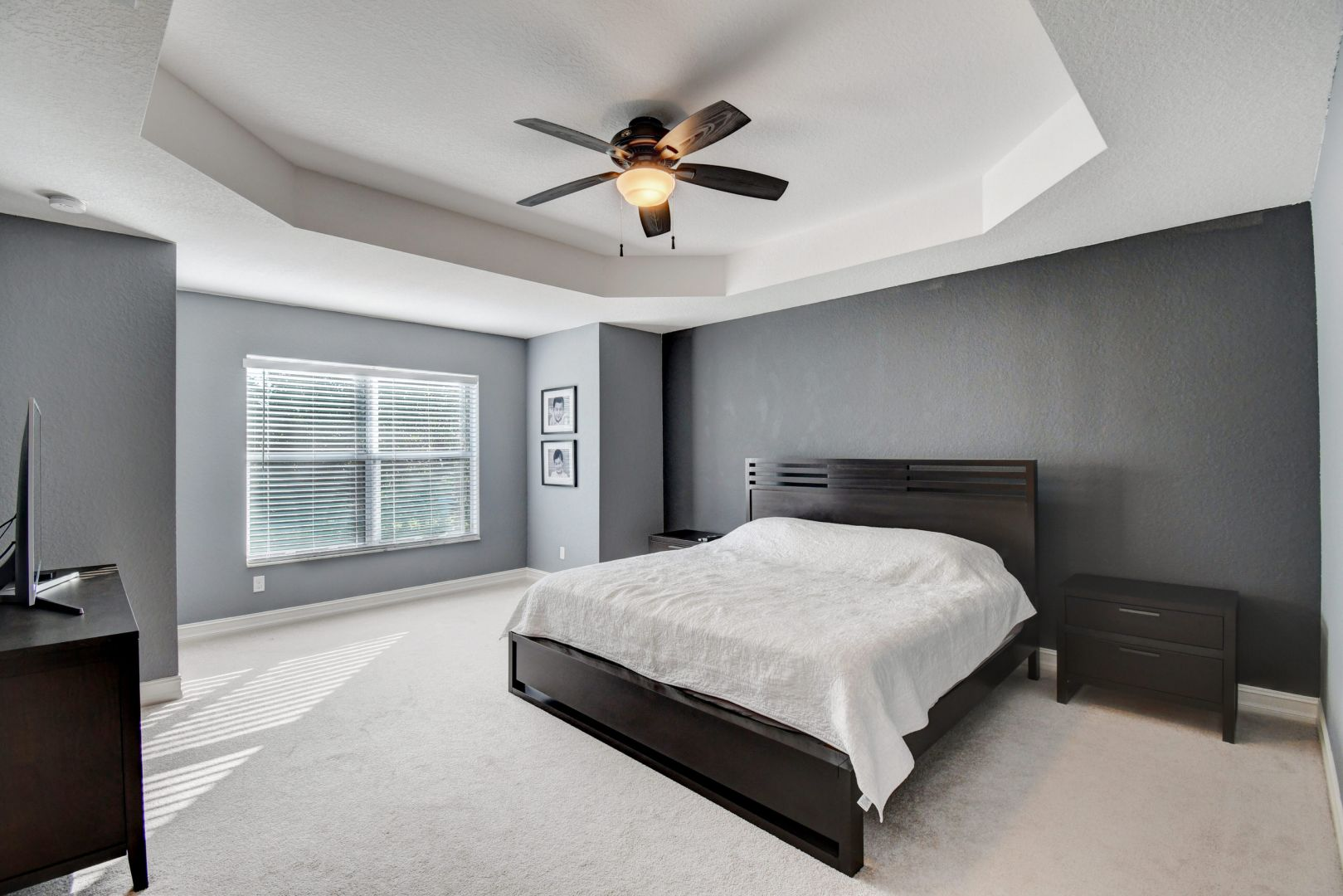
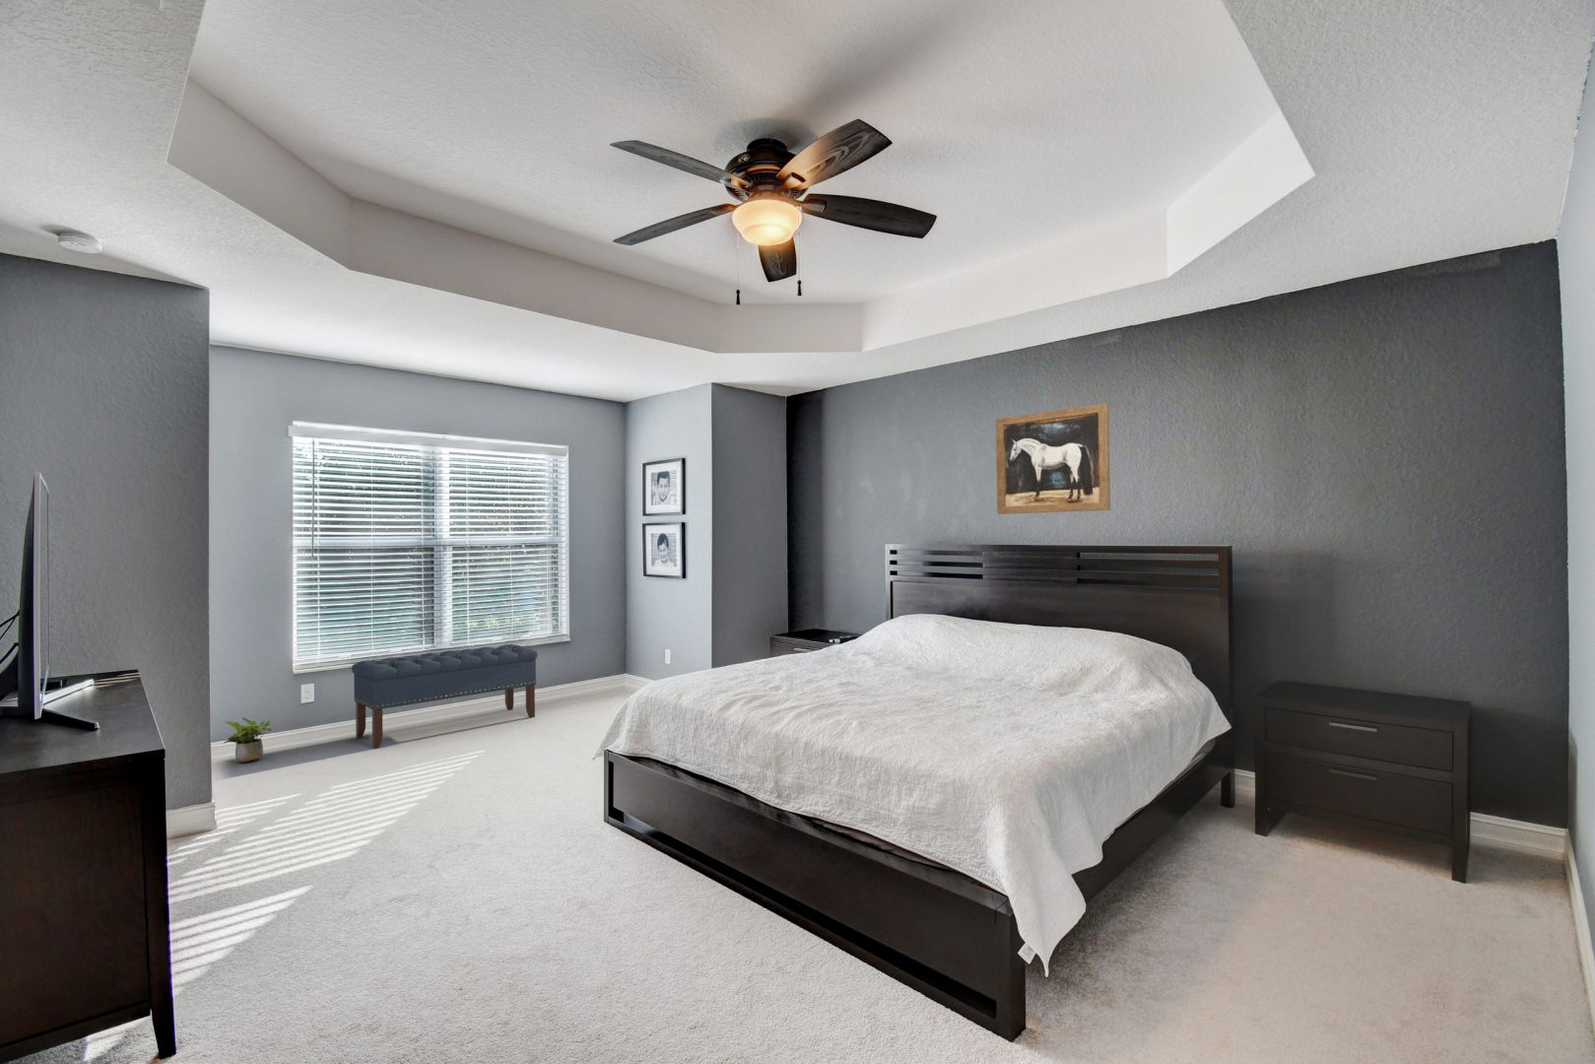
+ bench [350,644,539,749]
+ potted plant [222,716,273,764]
+ wall art [995,401,1112,515]
